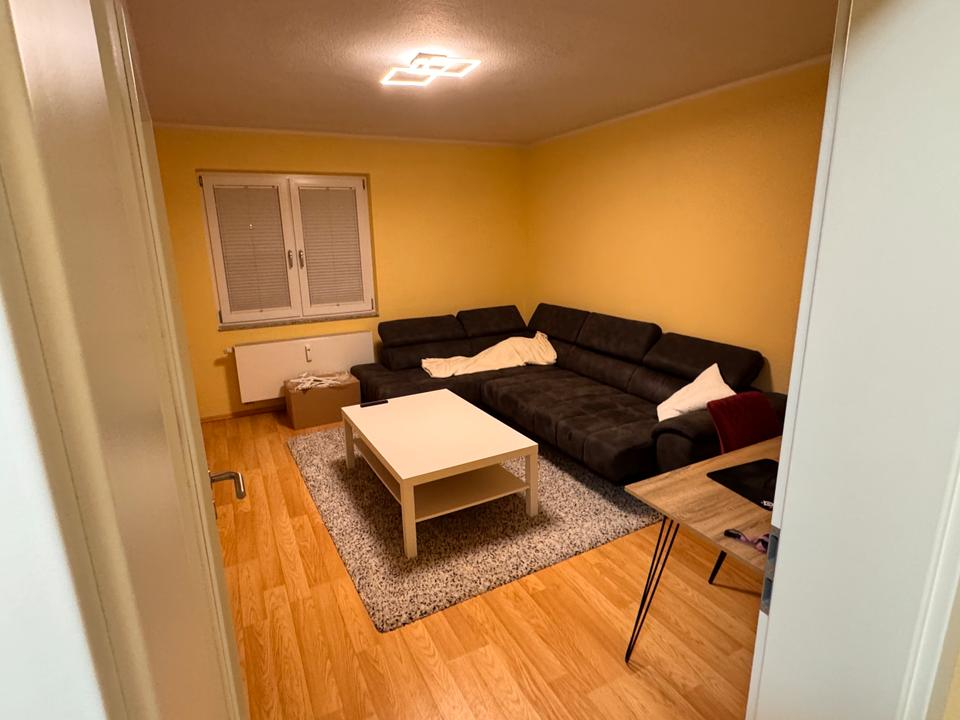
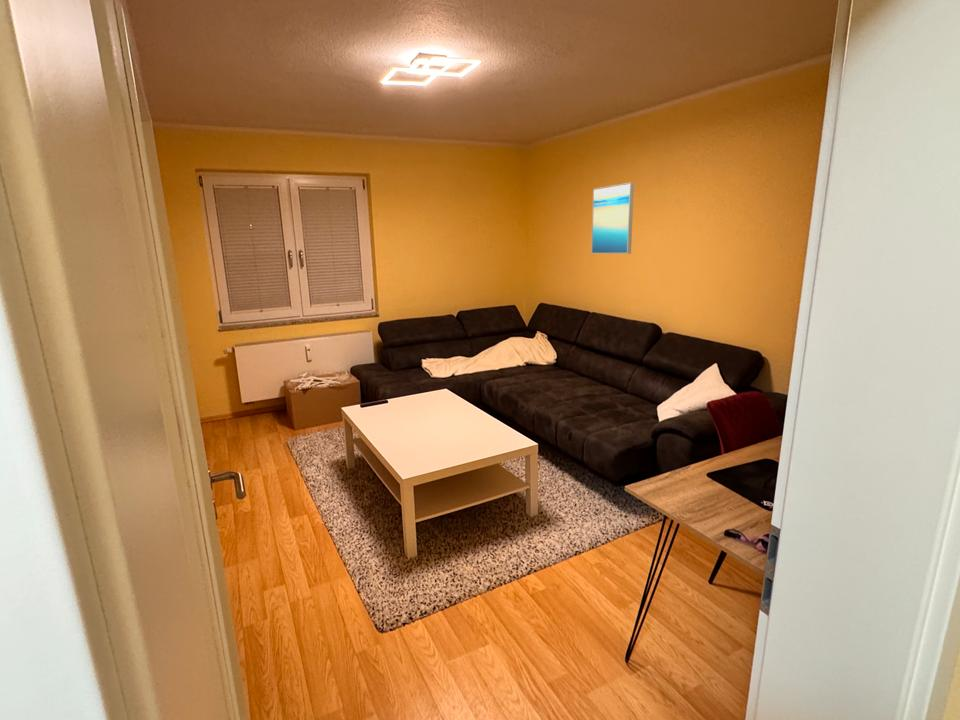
+ wall art [590,181,635,255]
